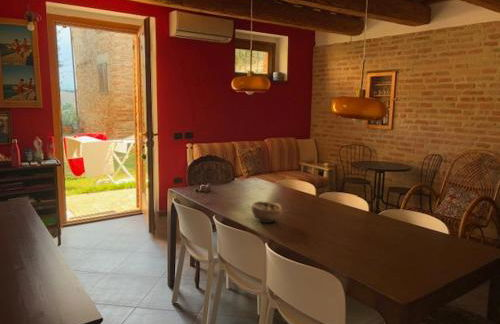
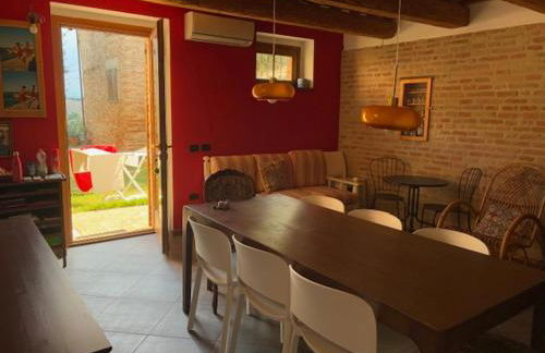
- bowl [251,200,283,224]
